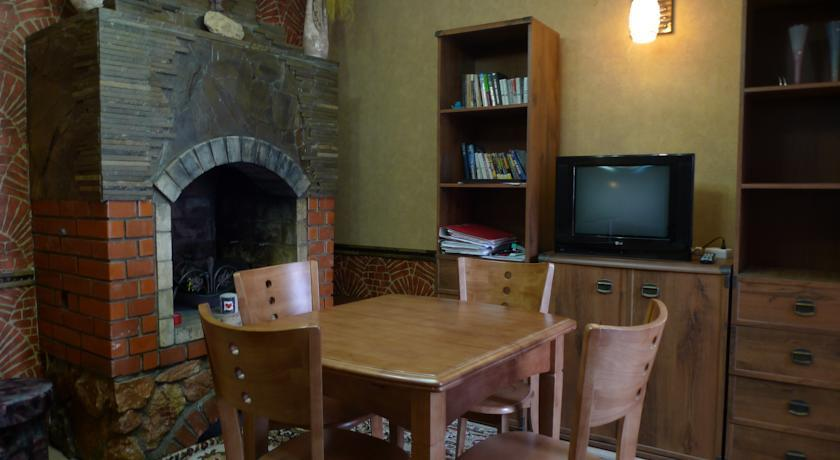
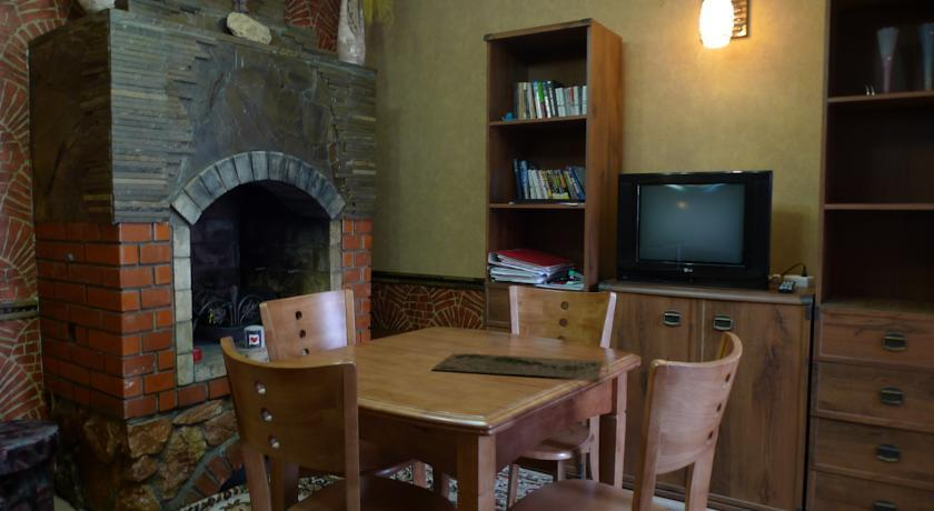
+ aerial map [430,352,610,380]
